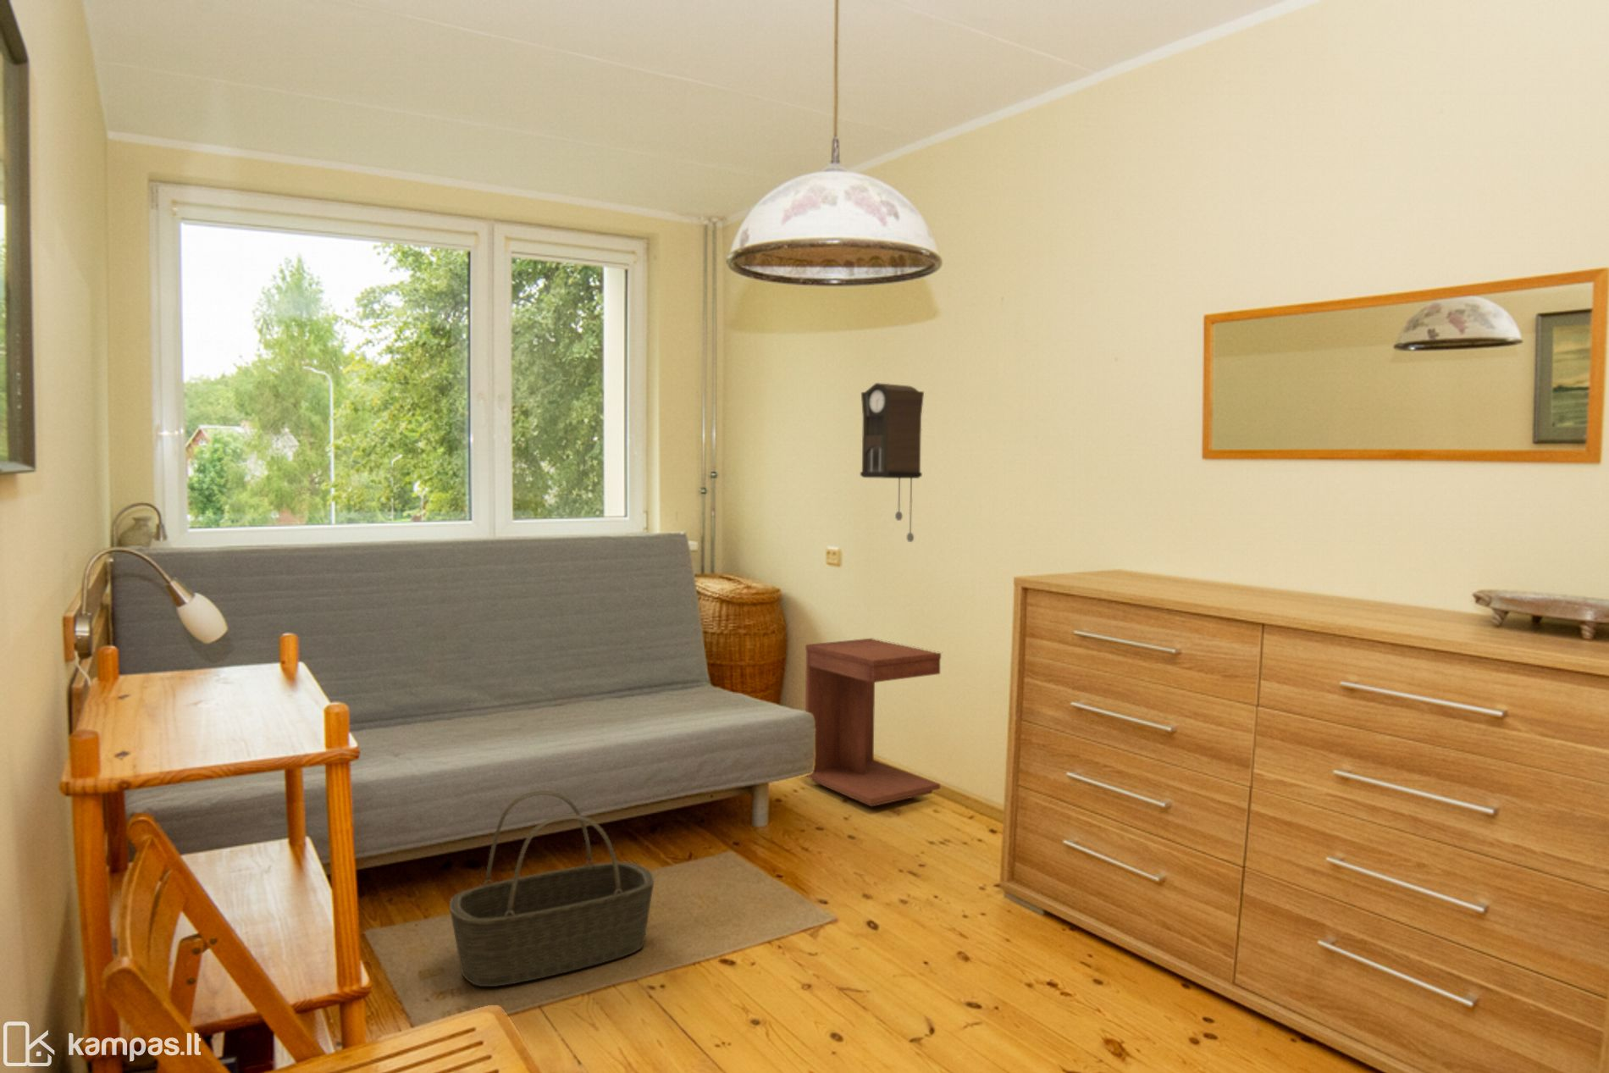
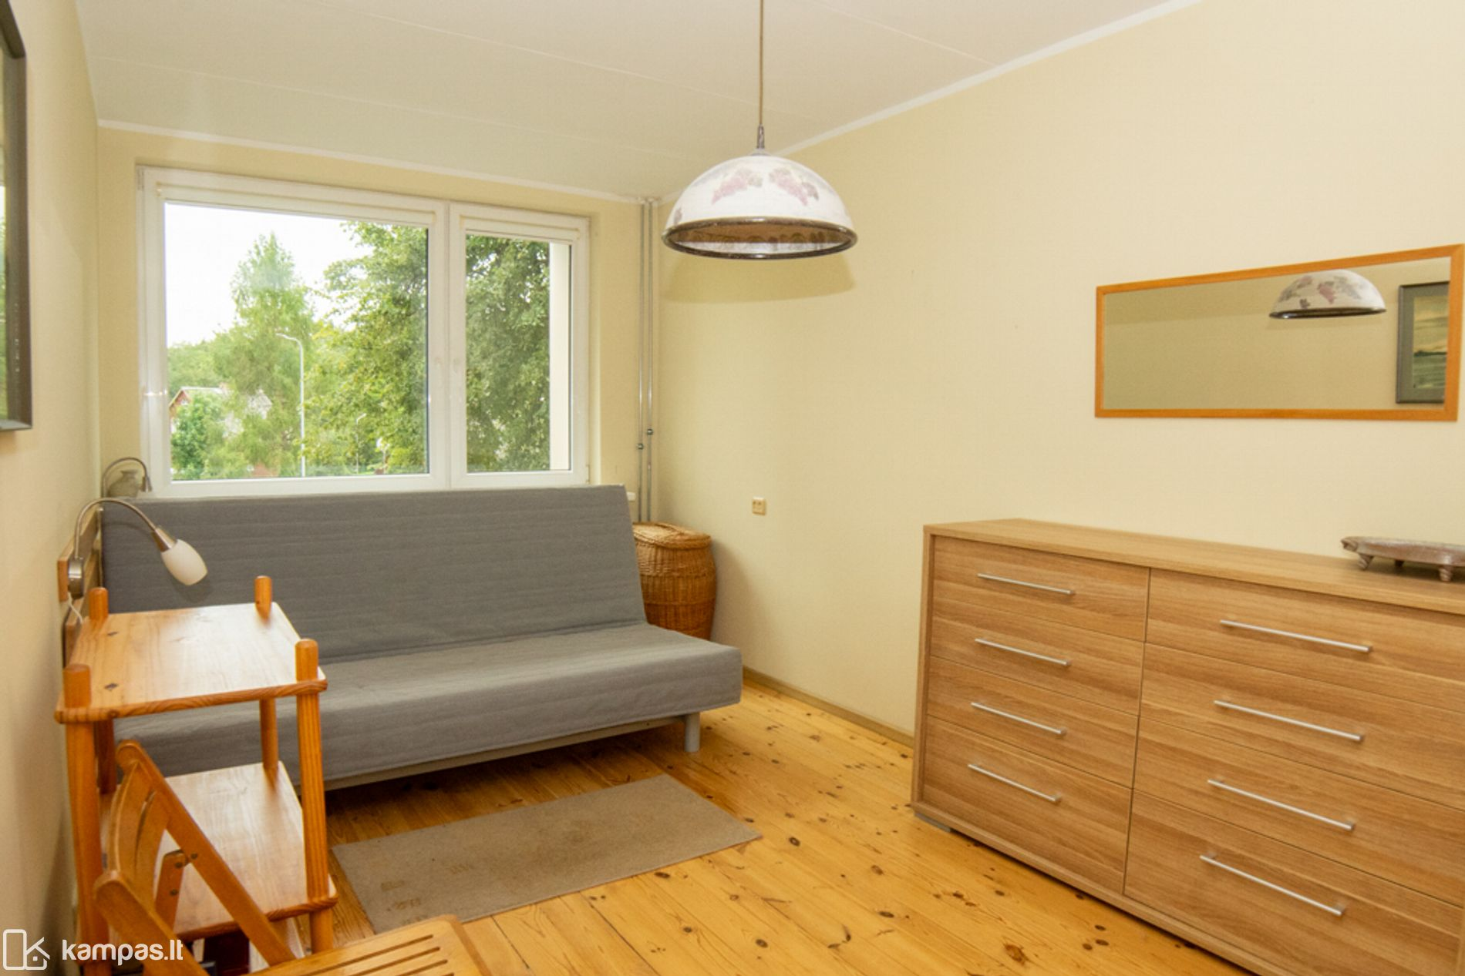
- side table [804,638,942,807]
- basket [449,789,655,988]
- pendulum clock [860,382,924,542]
